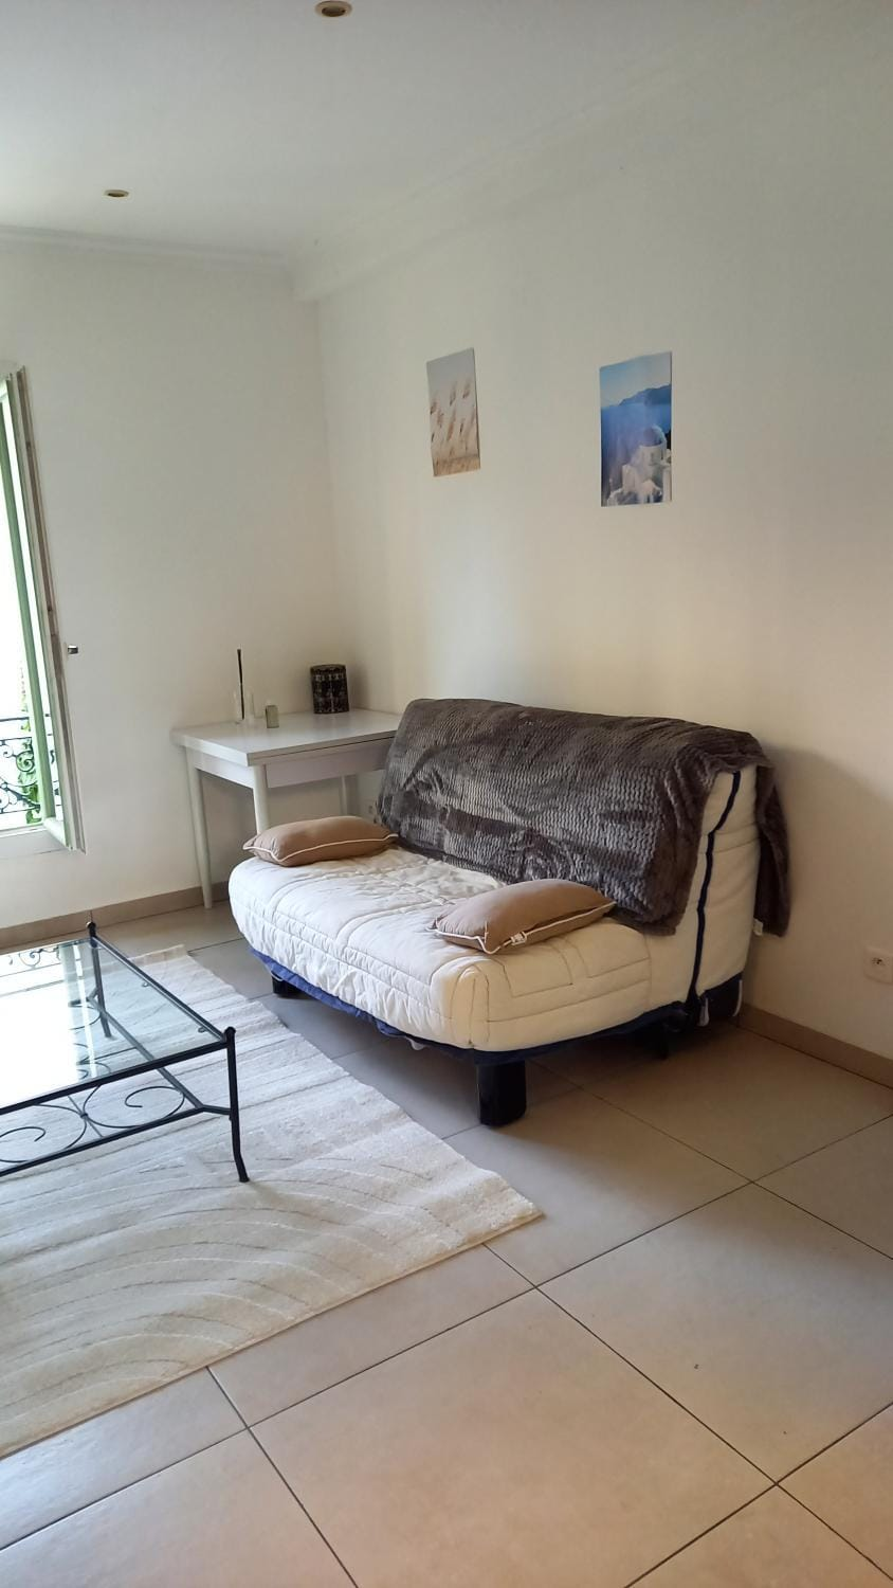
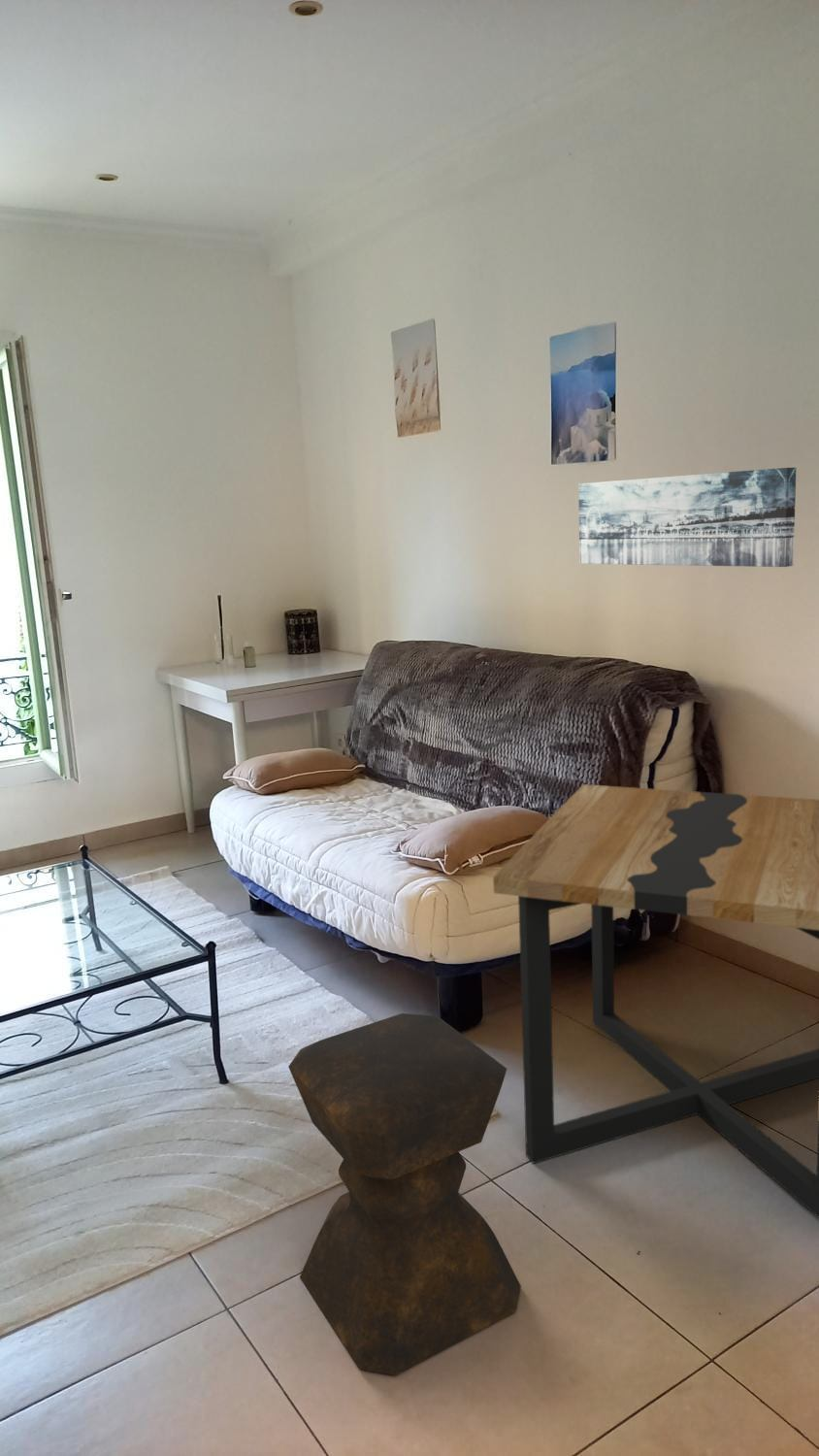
+ side table [492,783,819,1218]
+ stool [287,1012,522,1376]
+ wall art [577,467,797,568]
